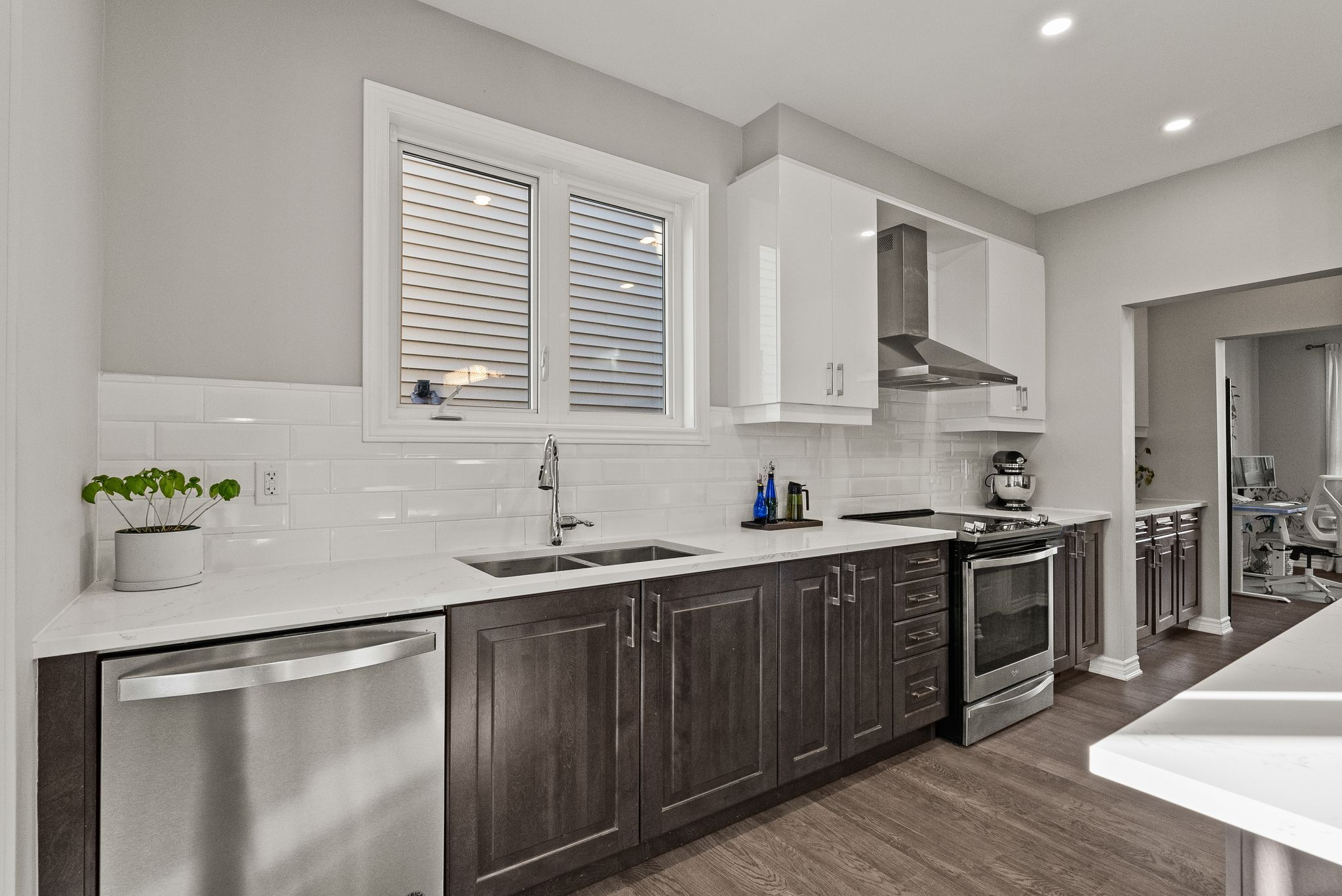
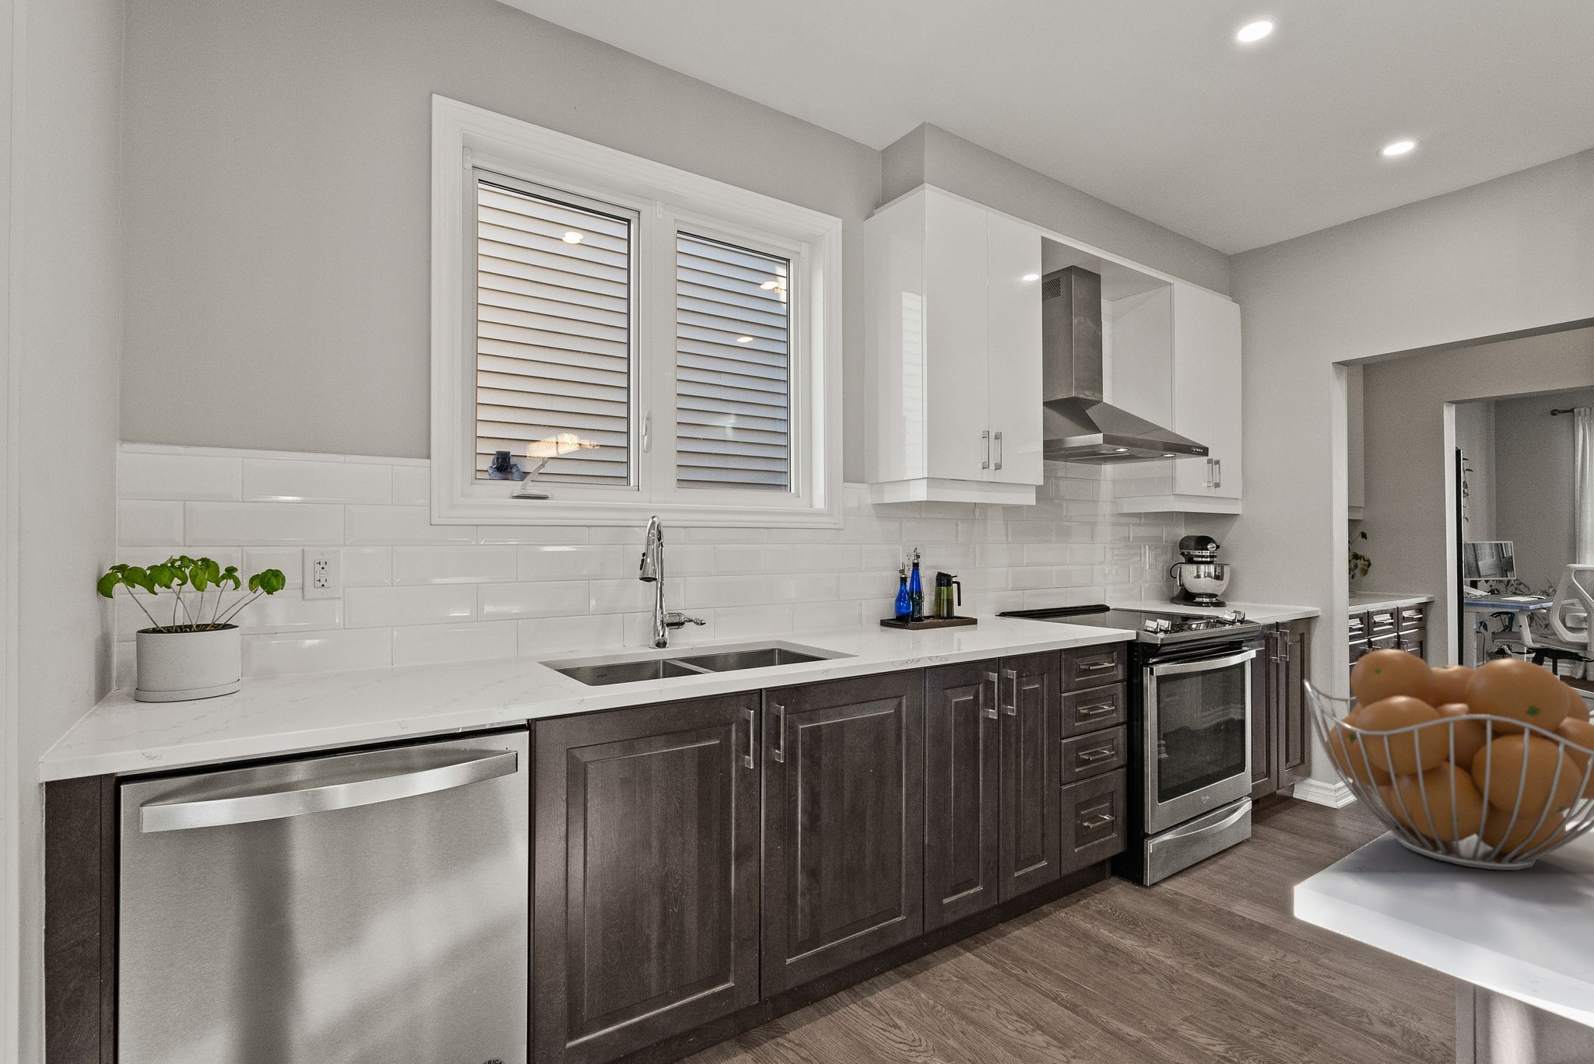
+ fruit basket [1303,648,1594,872]
